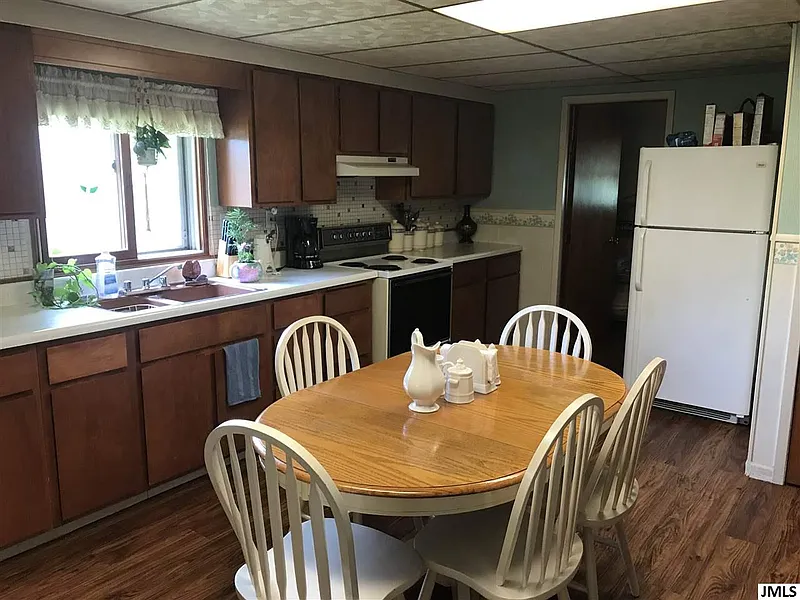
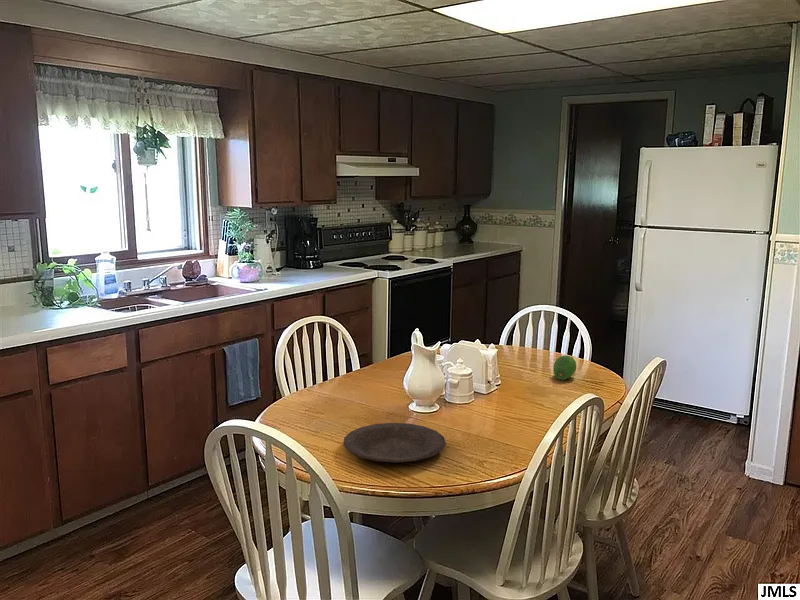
+ plate [343,422,447,464]
+ fruit [552,354,577,381]
